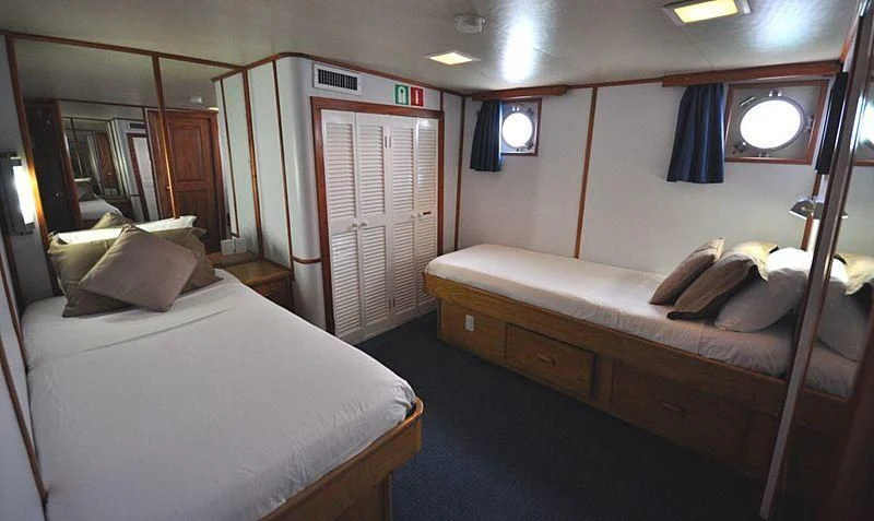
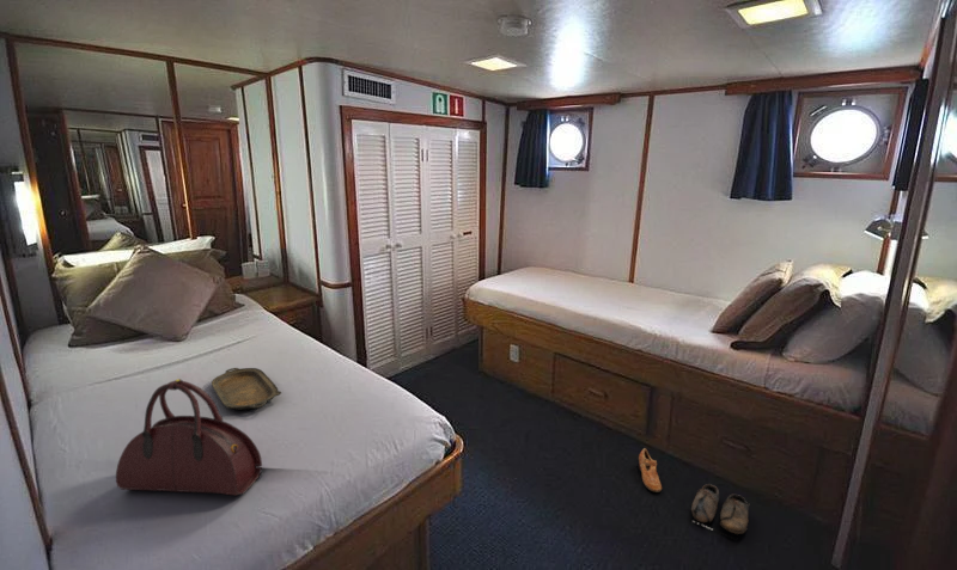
+ serving tray [211,367,282,411]
+ shoe [689,483,750,541]
+ shoe [638,447,663,494]
+ handbag [115,378,263,496]
